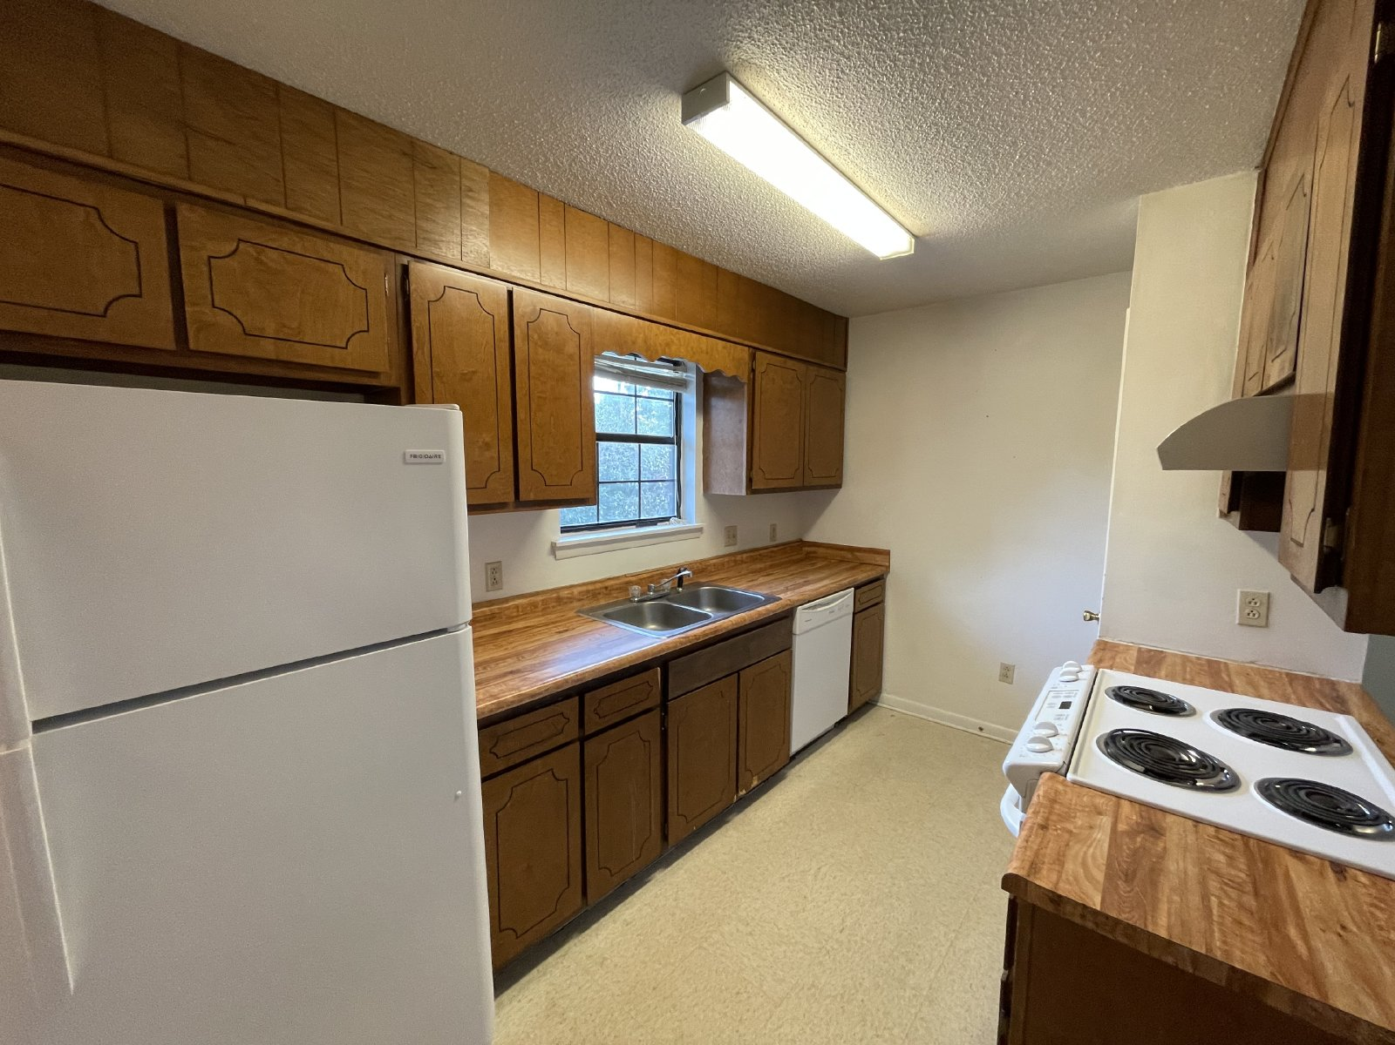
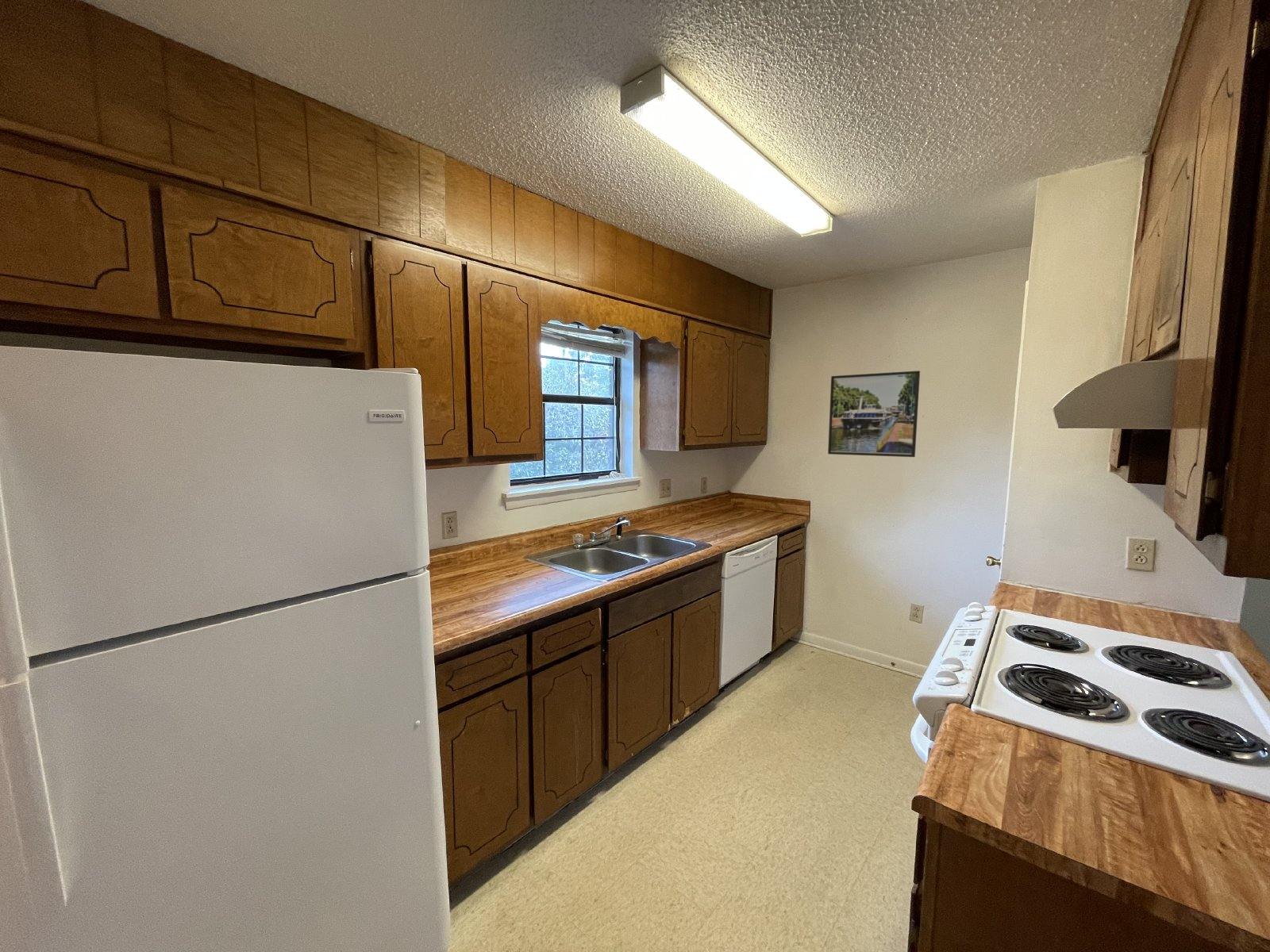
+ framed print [827,370,921,458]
